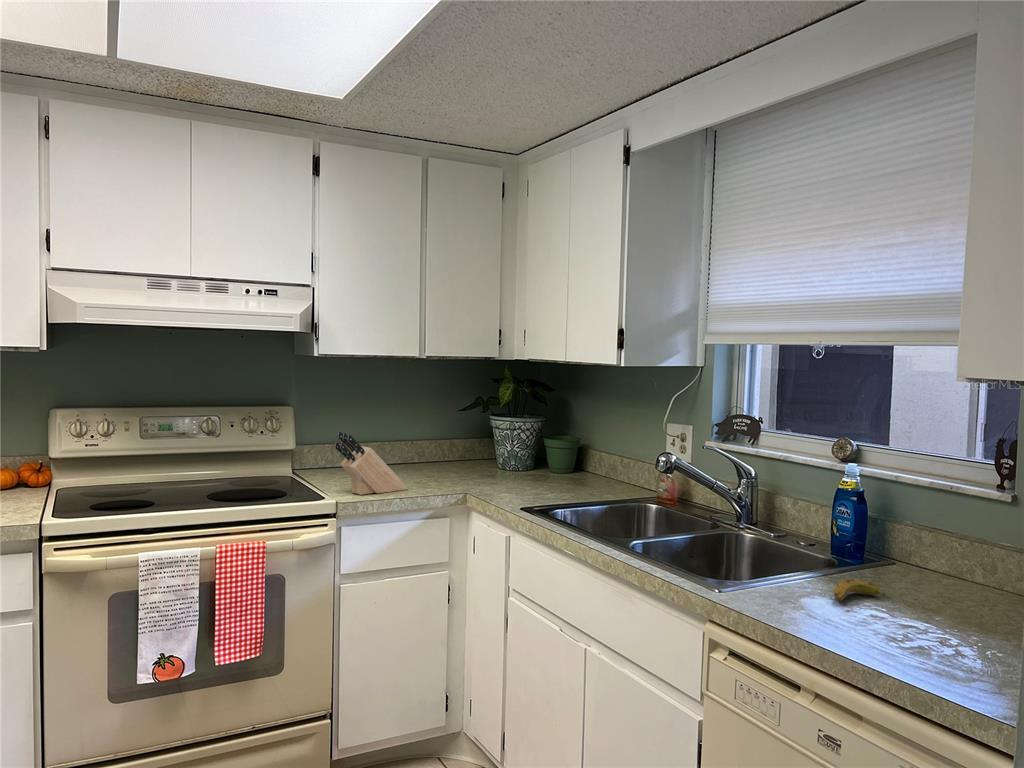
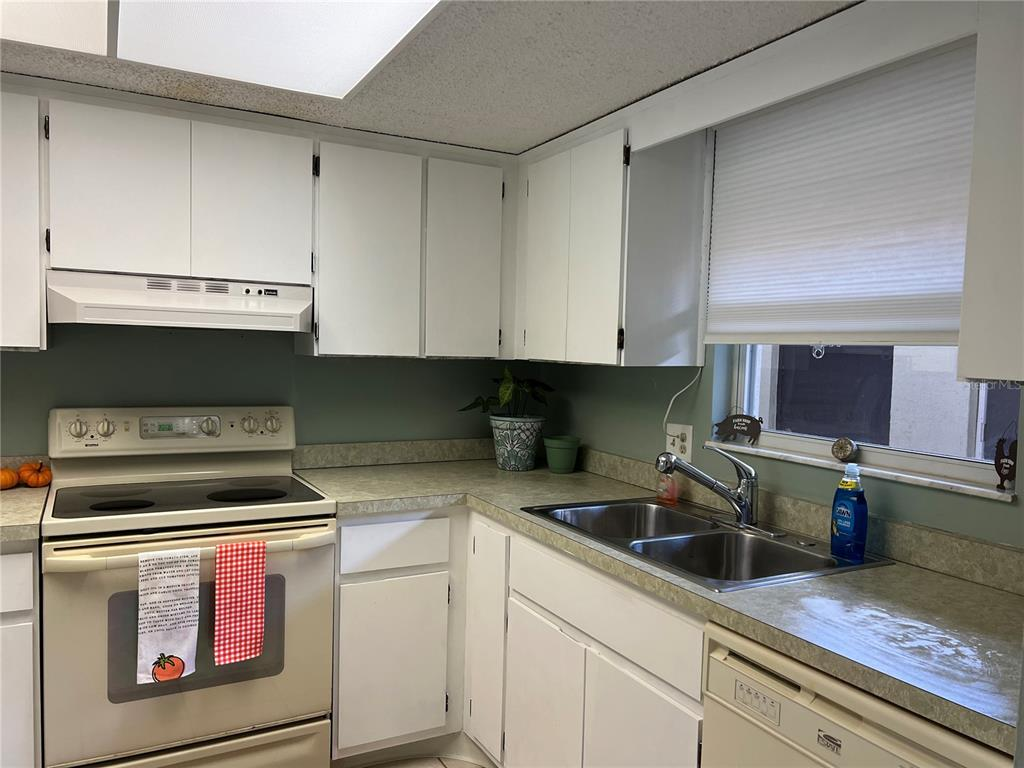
- banana [832,578,887,603]
- knife block [334,430,408,496]
